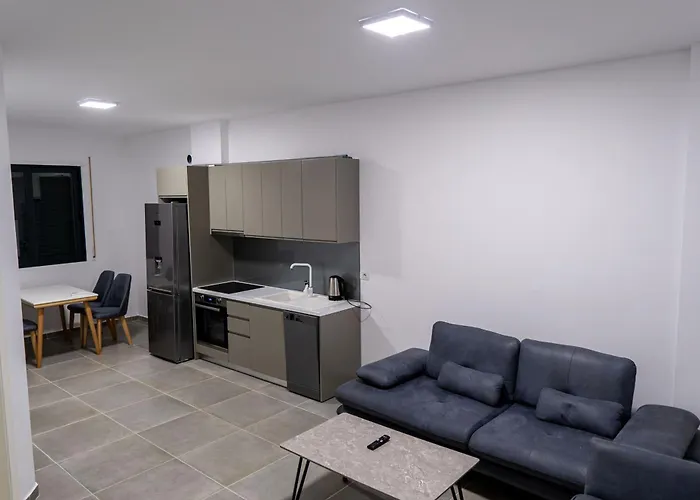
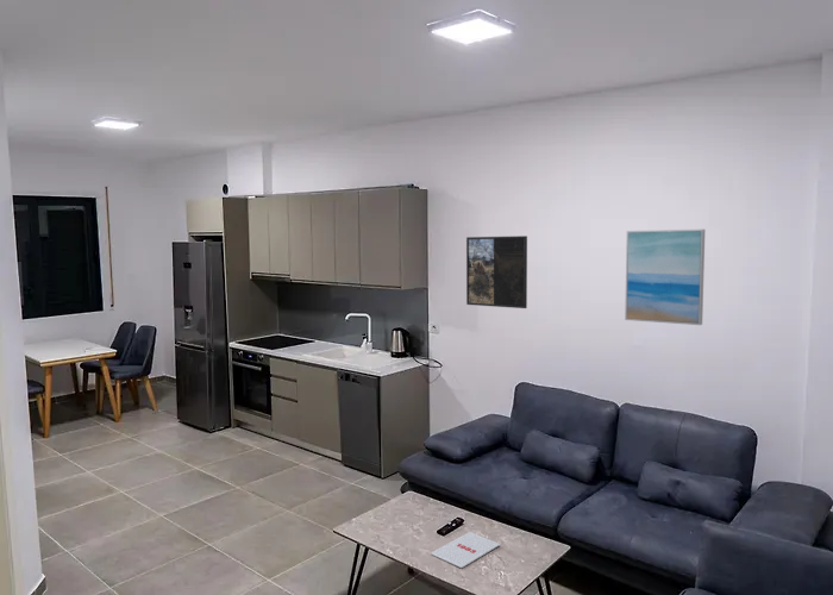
+ wall art [624,228,706,326]
+ magazine [430,531,501,569]
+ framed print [465,234,528,309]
